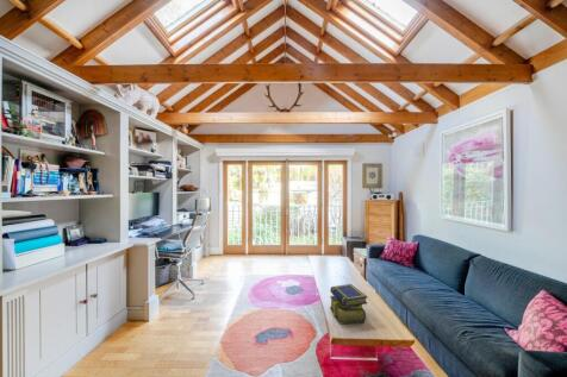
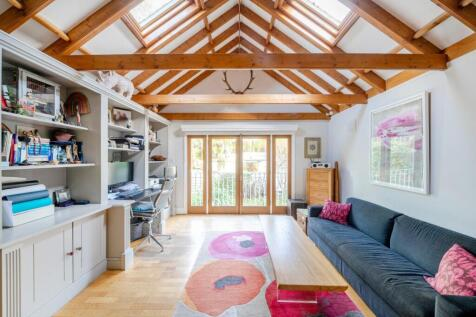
- stack of books [329,283,368,326]
